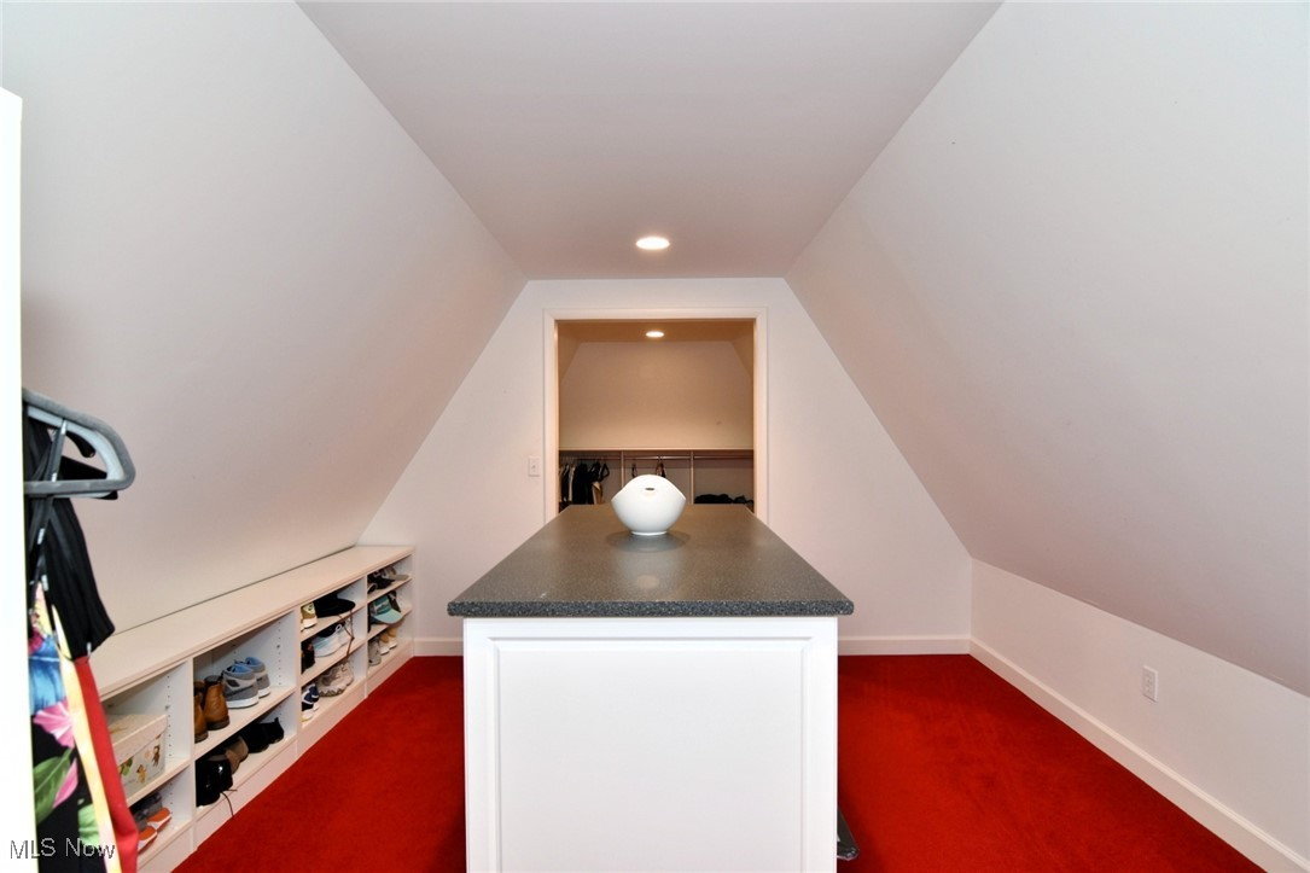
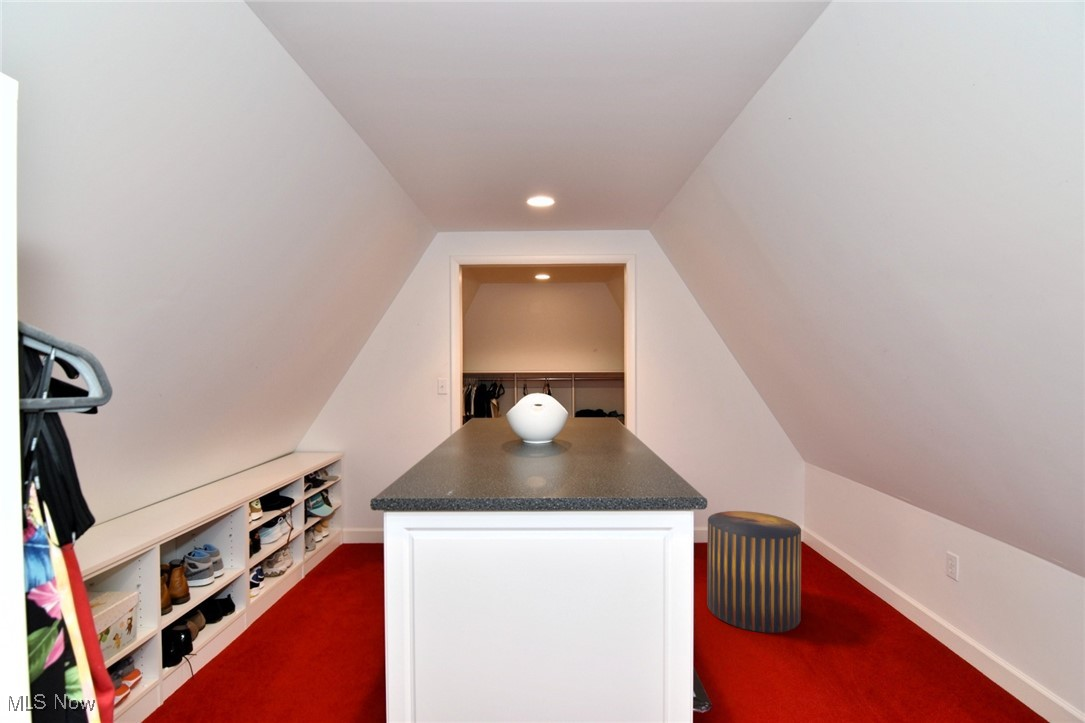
+ stool [706,510,802,634]
